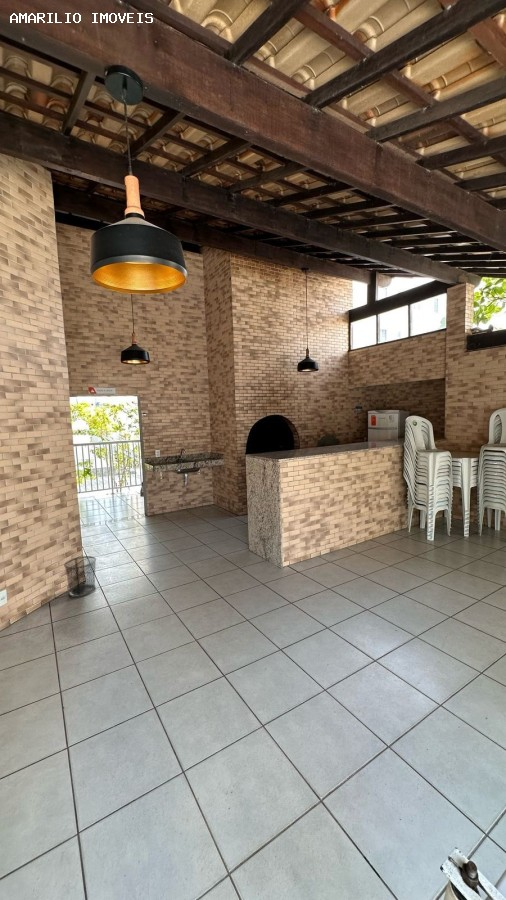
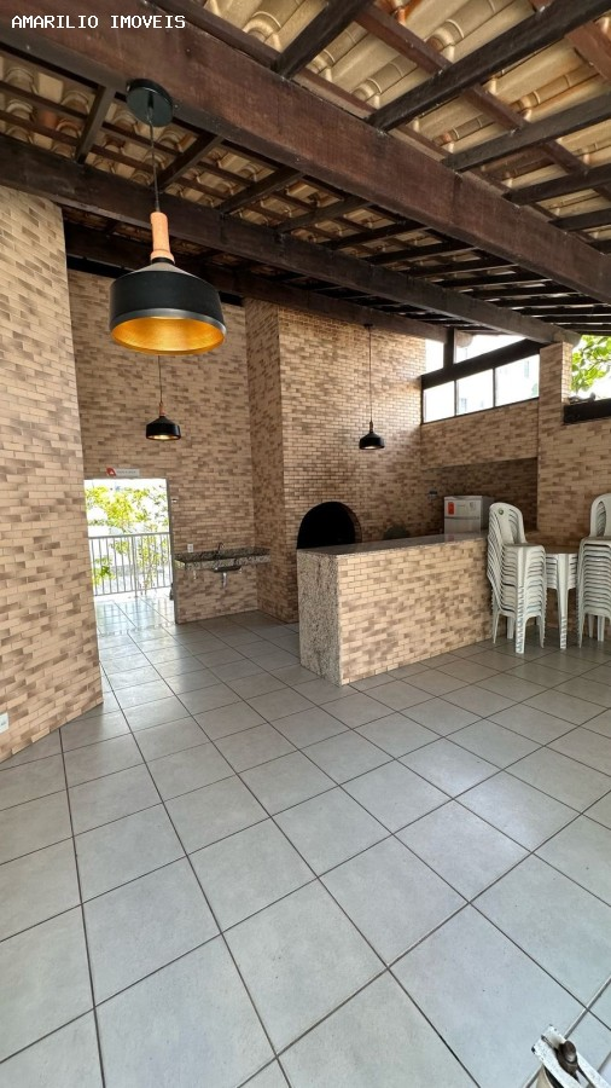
- waste bin [63,555,97,598]
